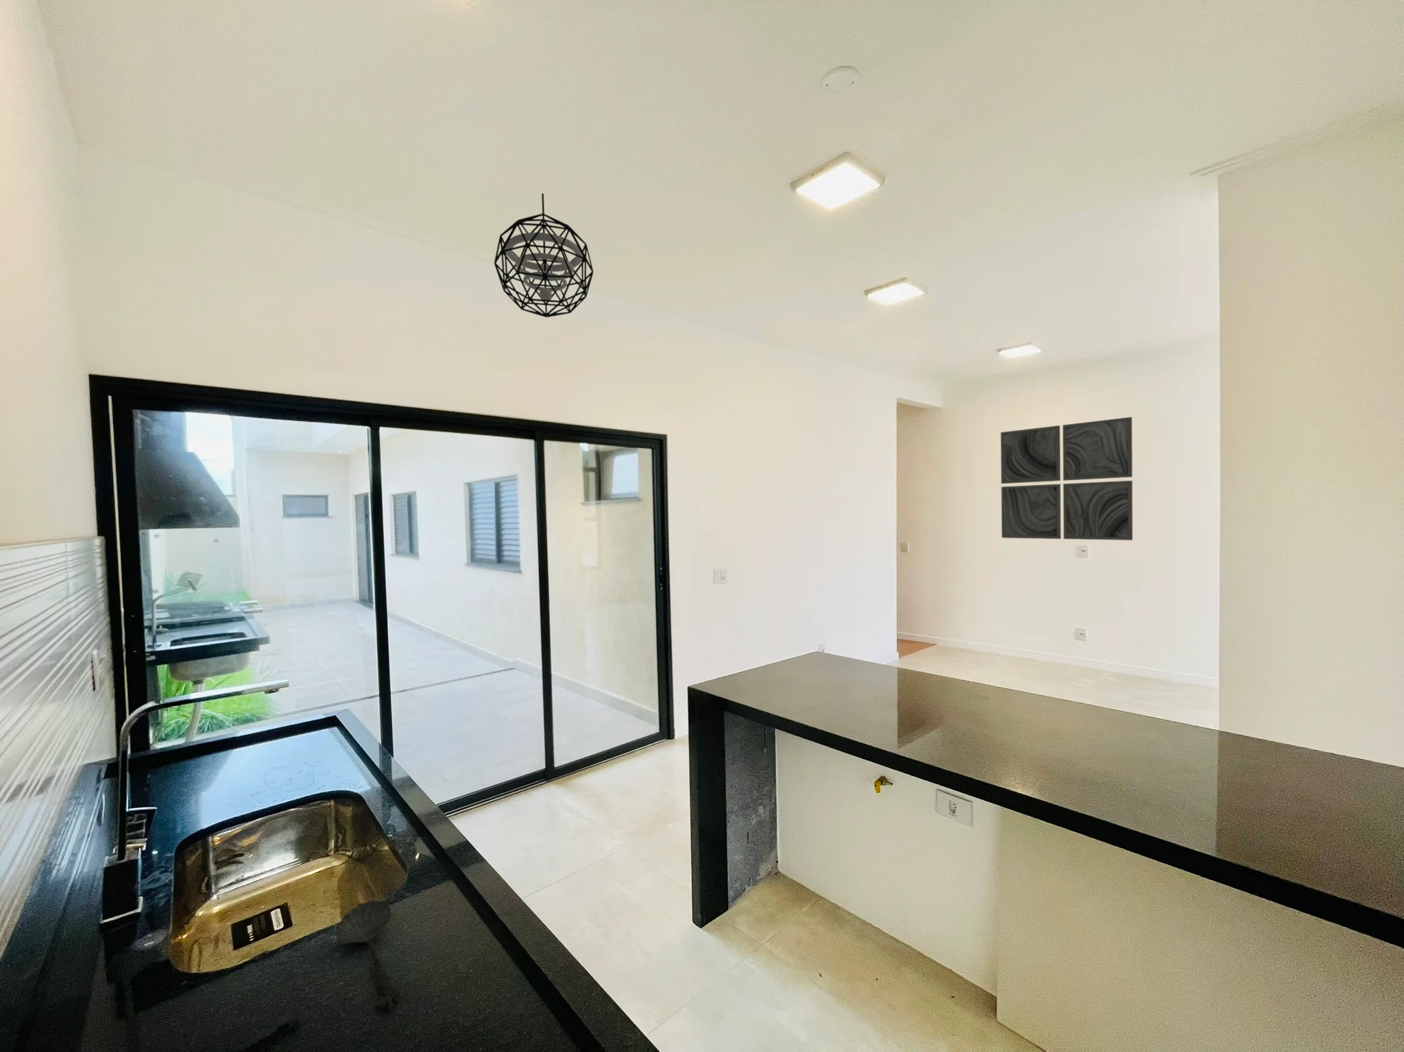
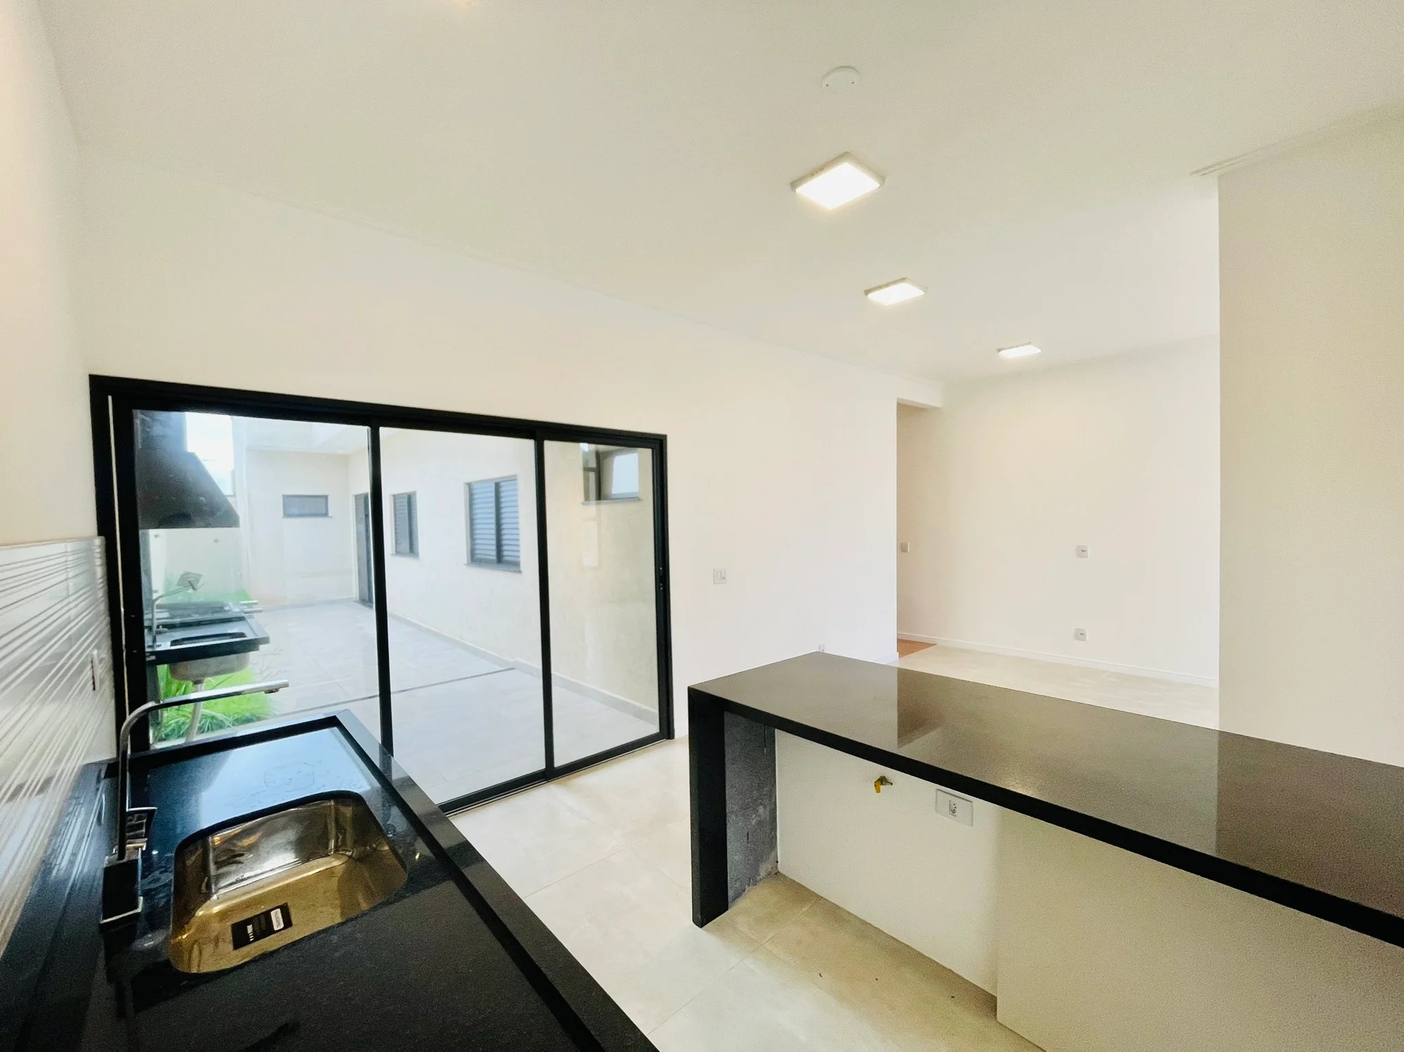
- spoon [335,900,401,1010]
- wall art [1000,417,1133,541]
- pendant light [493,192,594,318]
